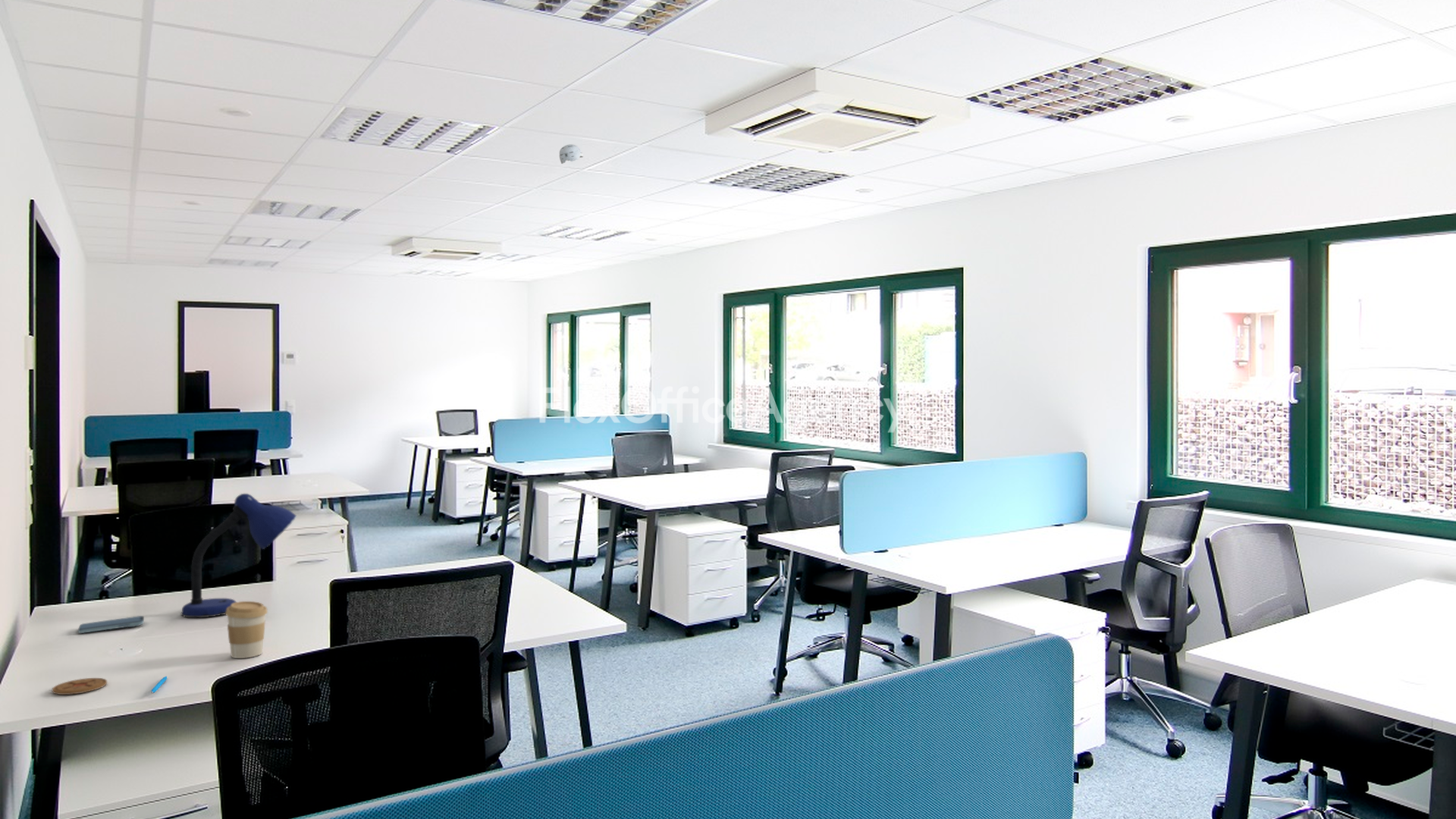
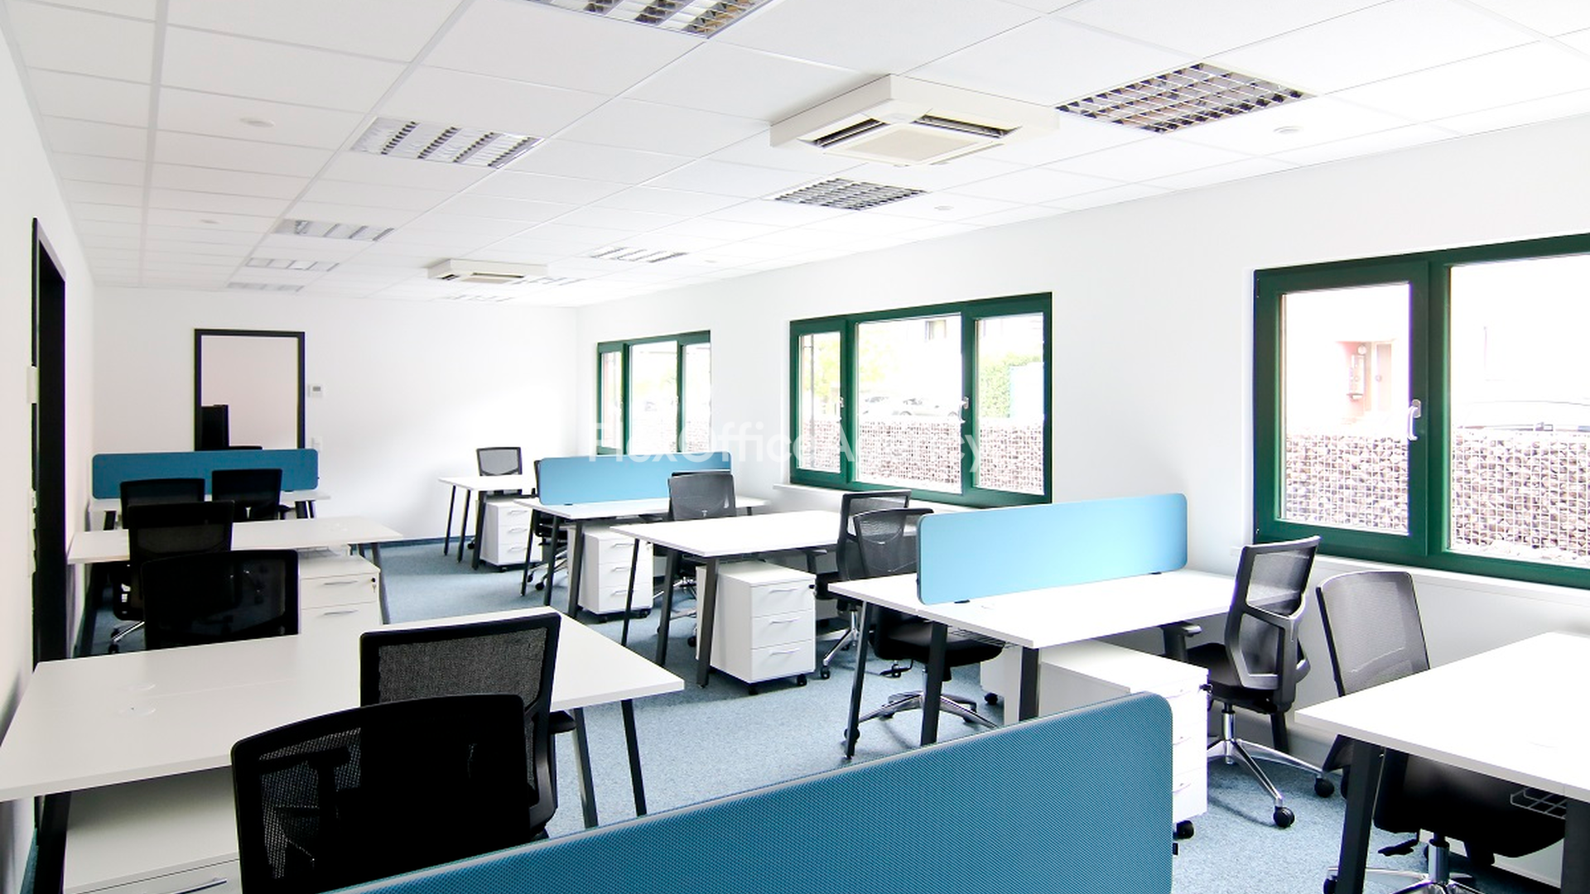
- pen [151,676,168,694]
- smartphone [77,615,145,634]
- coffee cup [225,601,268,659]
- smoke detector [559,144,584,165]
- desk lamp [180,493,298,618]
- coaster [52,677,108,695]
